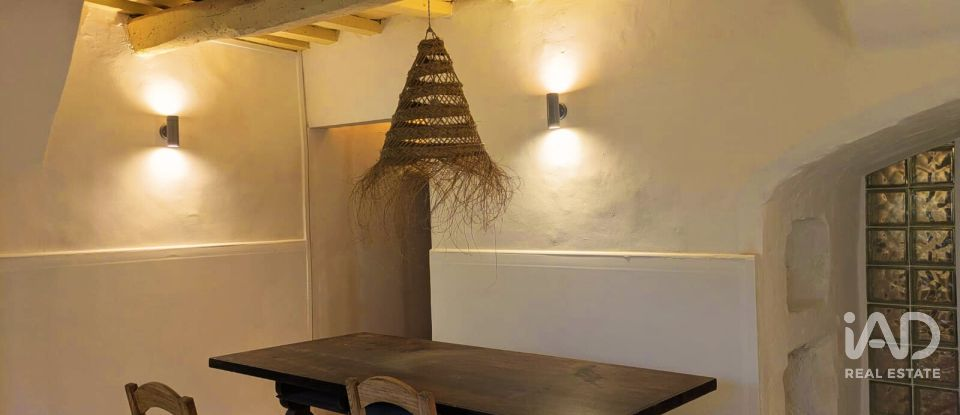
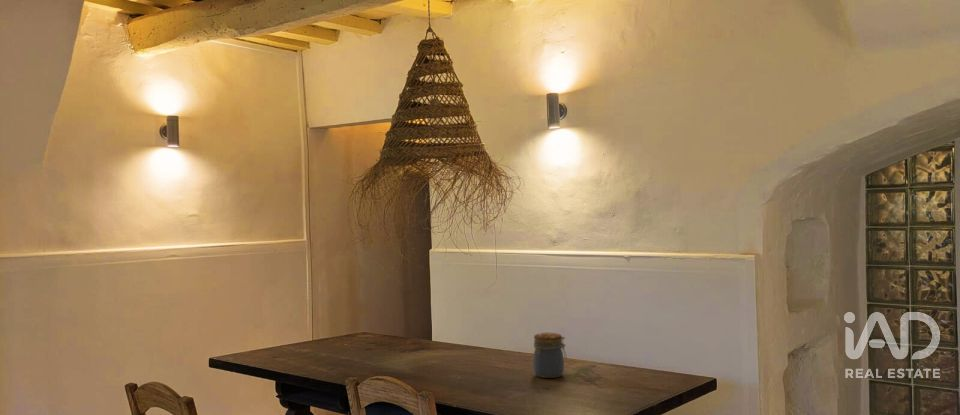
+ jar [532,332,568,379]
